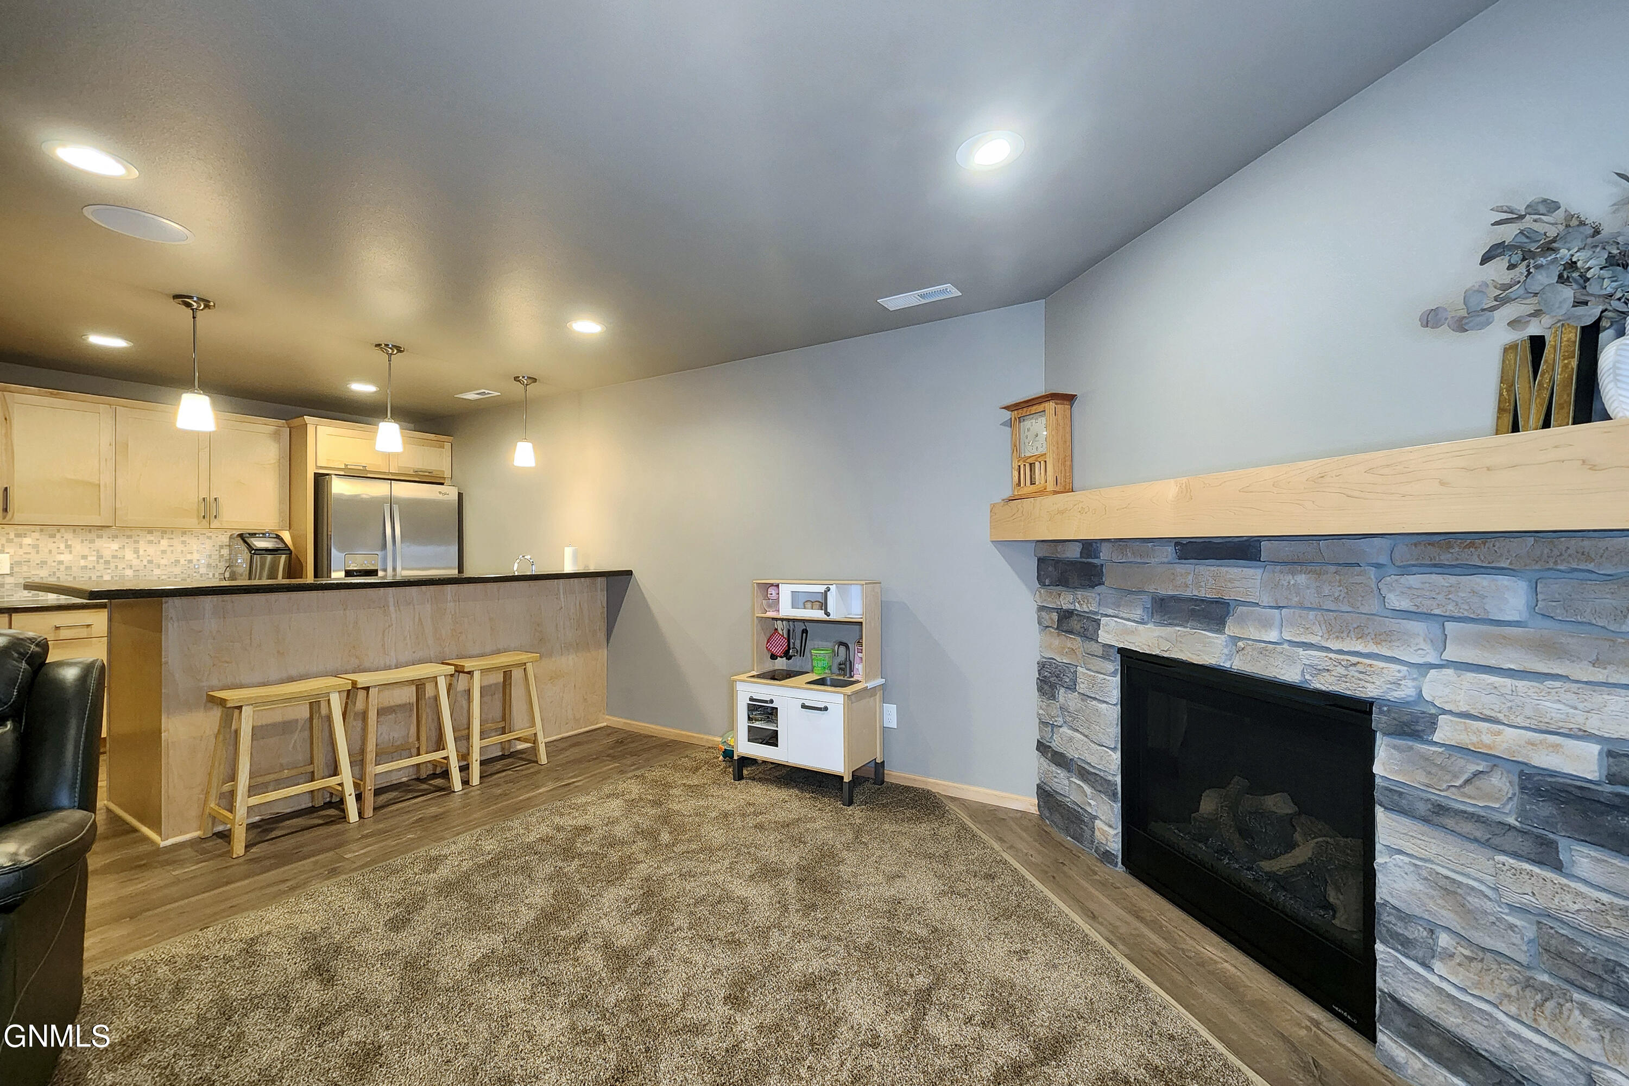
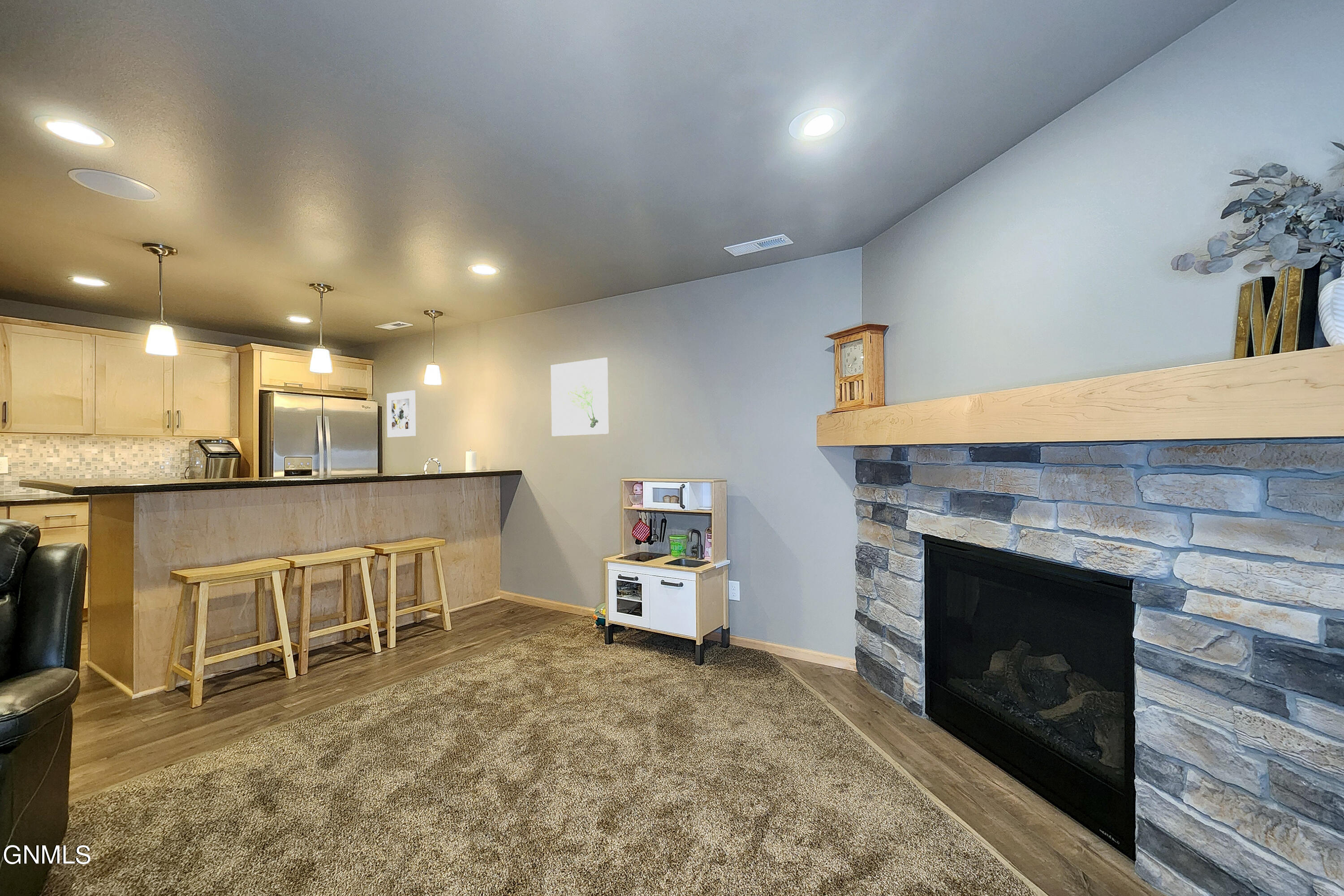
+ wall art [551,357,609,437]
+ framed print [386,390,416,438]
